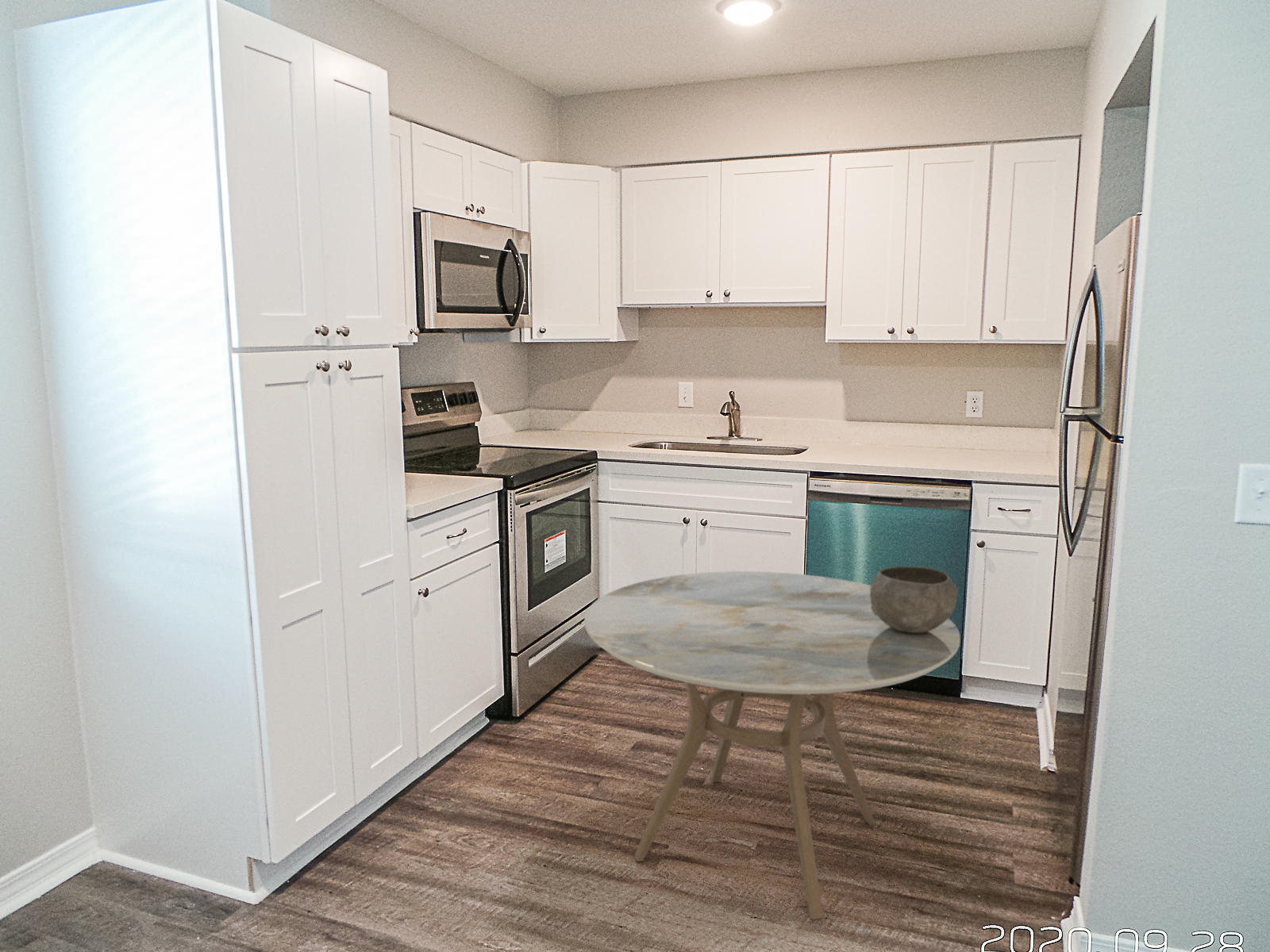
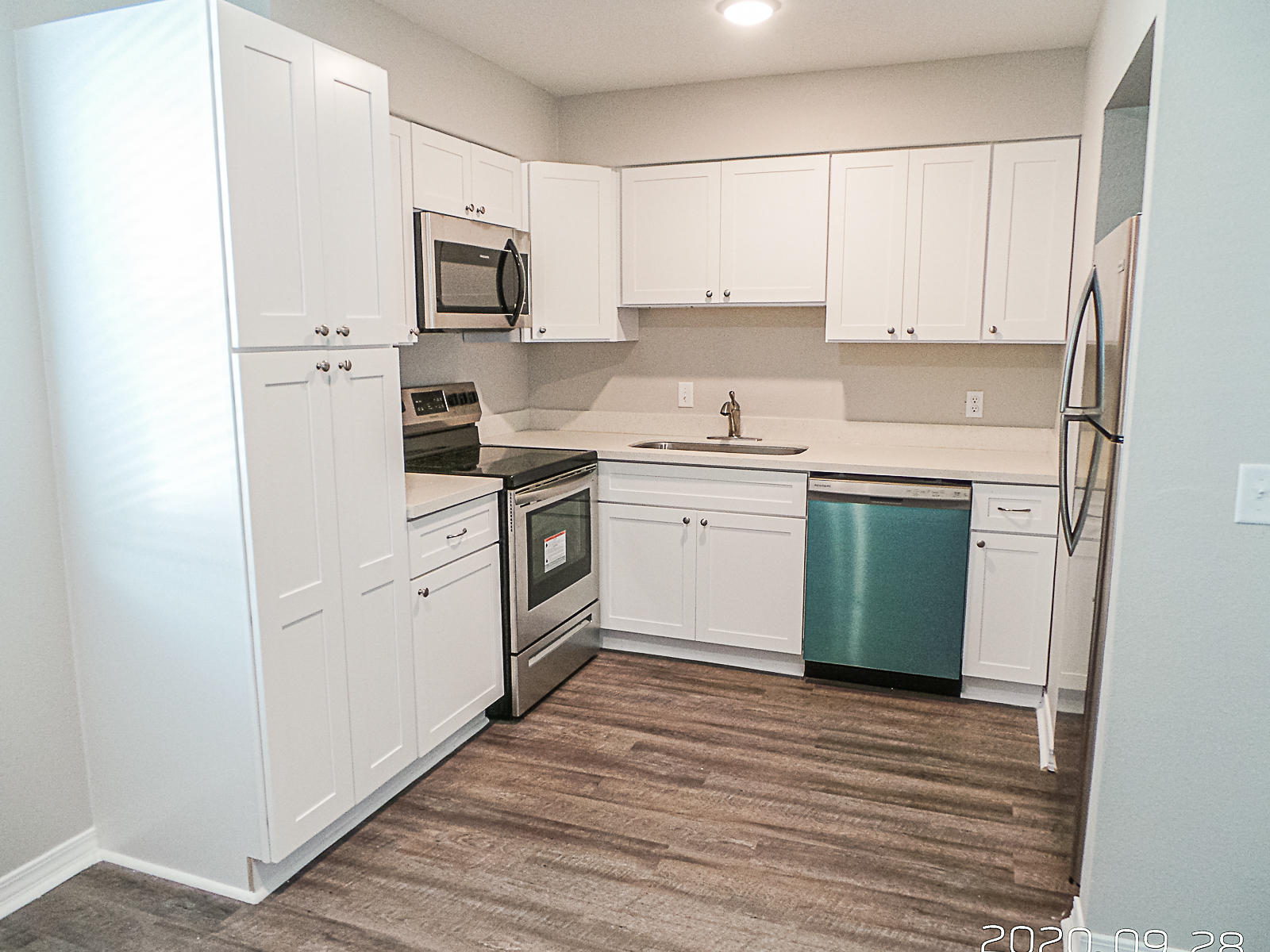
- bowl [870,566,959,633]
- dining table [583,570,961,920]
